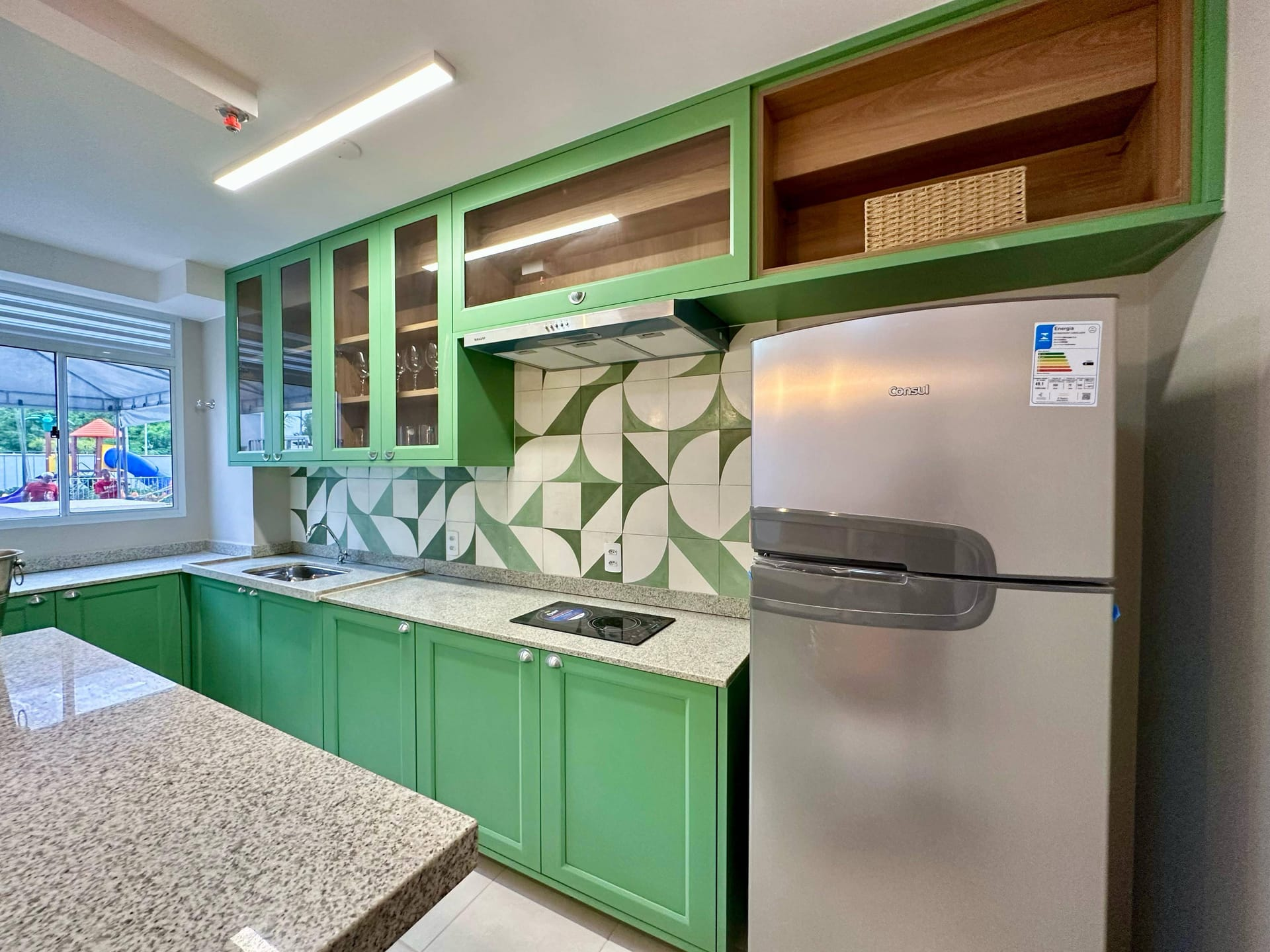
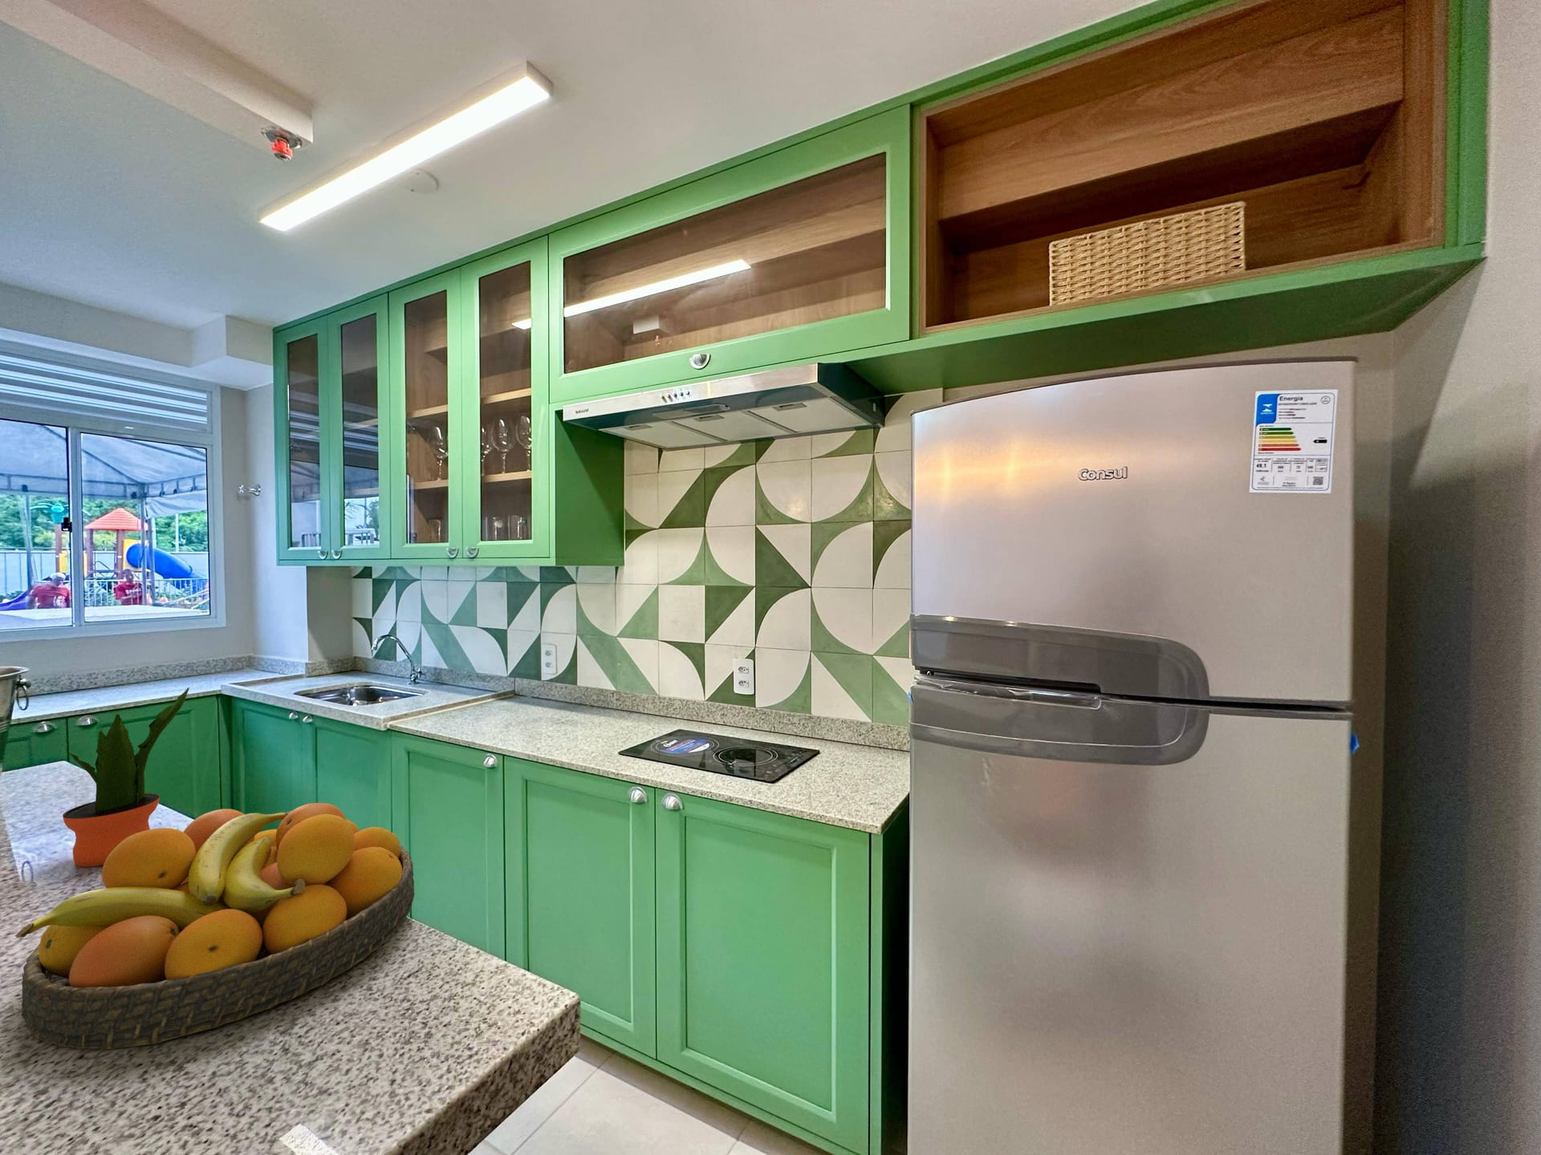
+ potted plant [62,685,191,867]
+ fruit bowl [15,802,415,1049]
